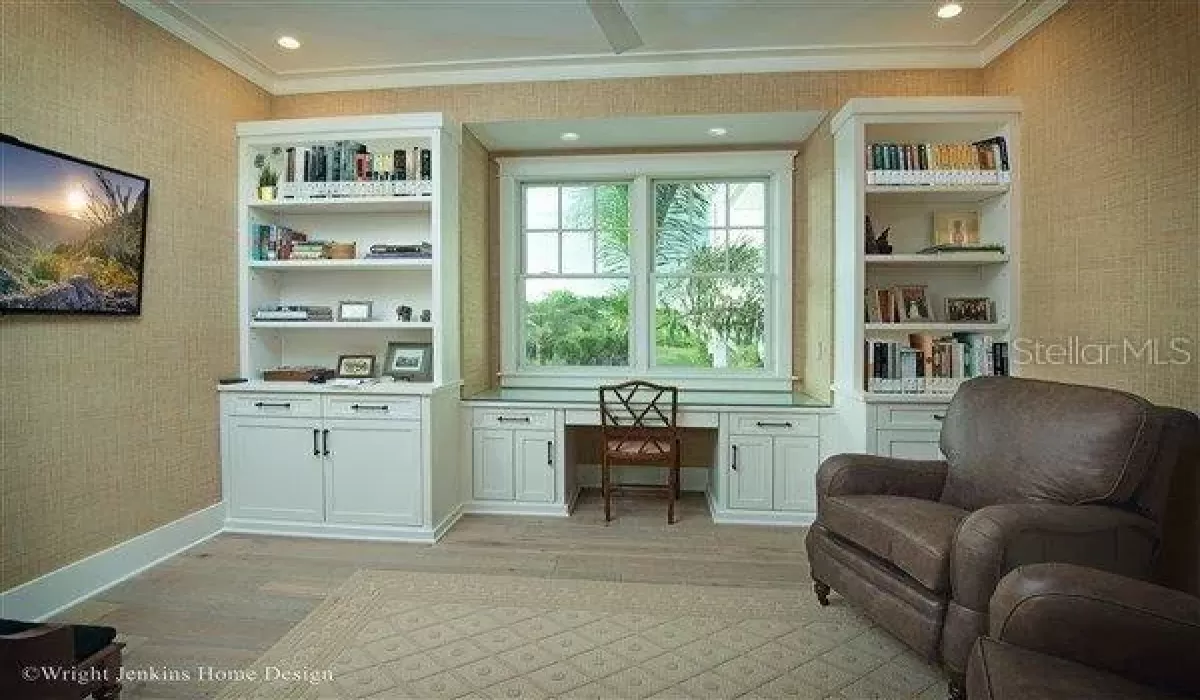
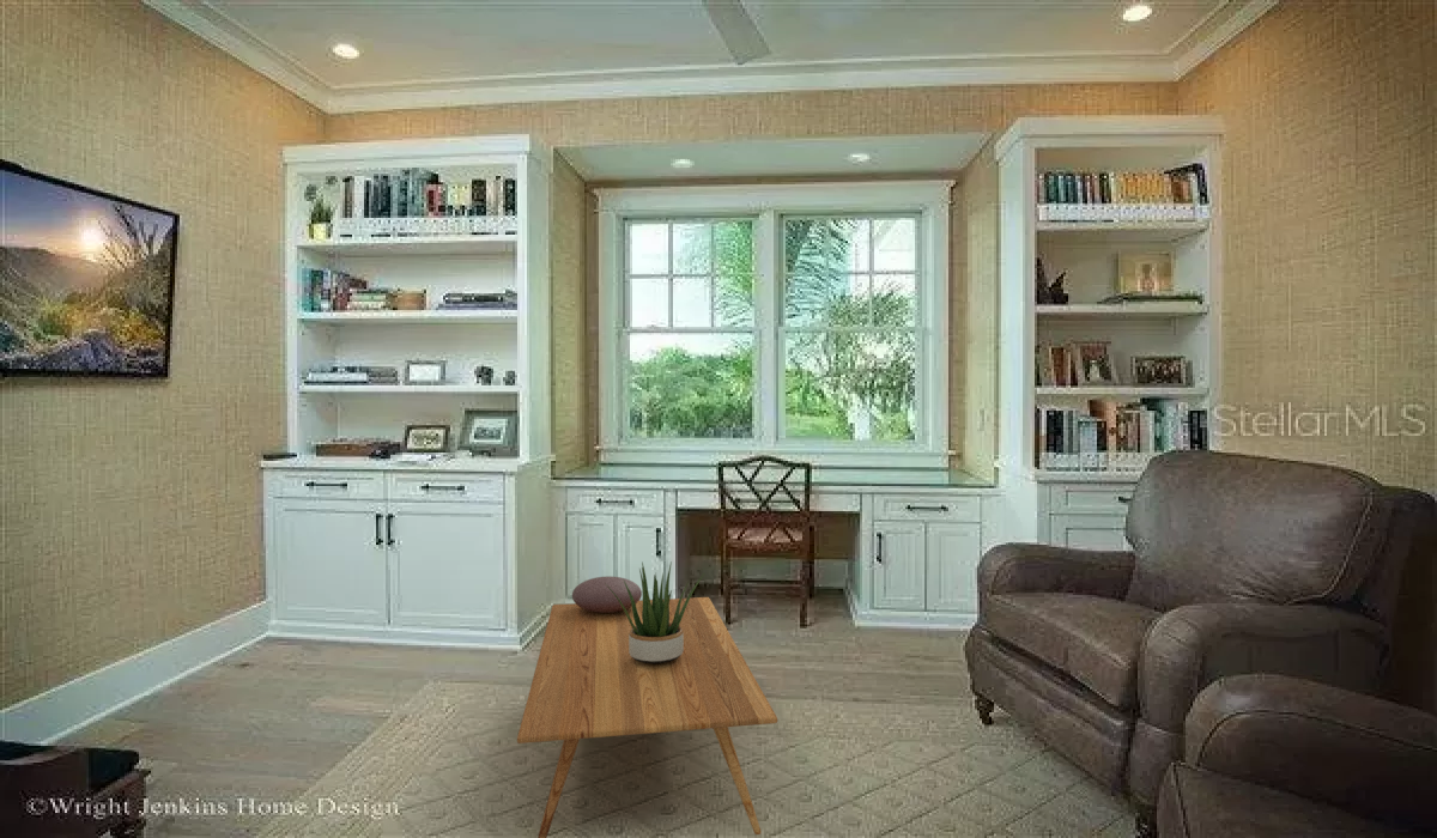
+ potted plant [610,560,705,664]
+ decorative bowl [571,576,643,613]
+ coffee table [516,596,778,838]
